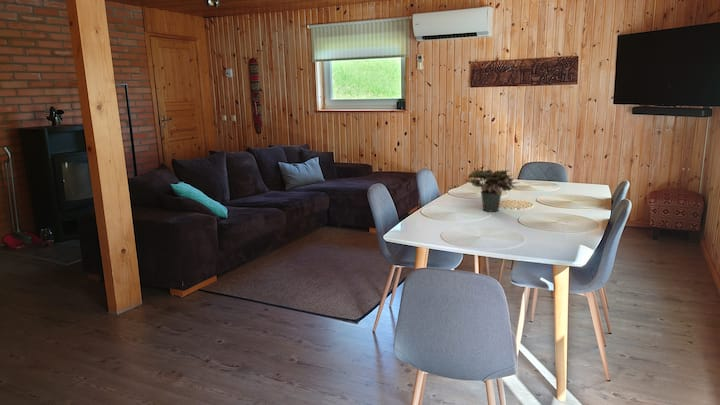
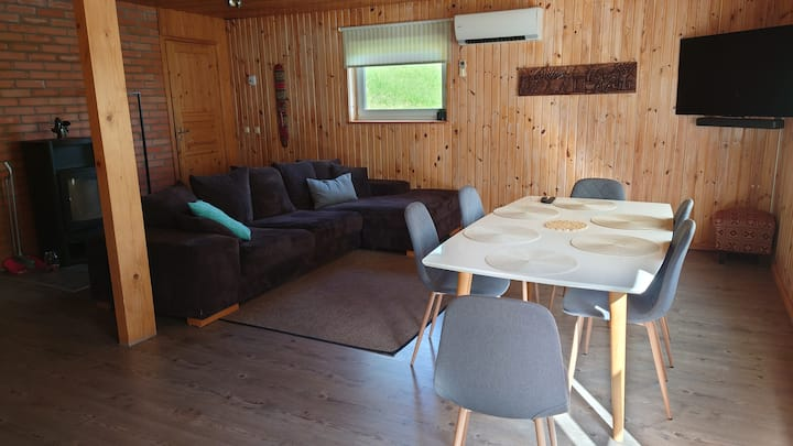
- potted plant [464,169,520,212]
